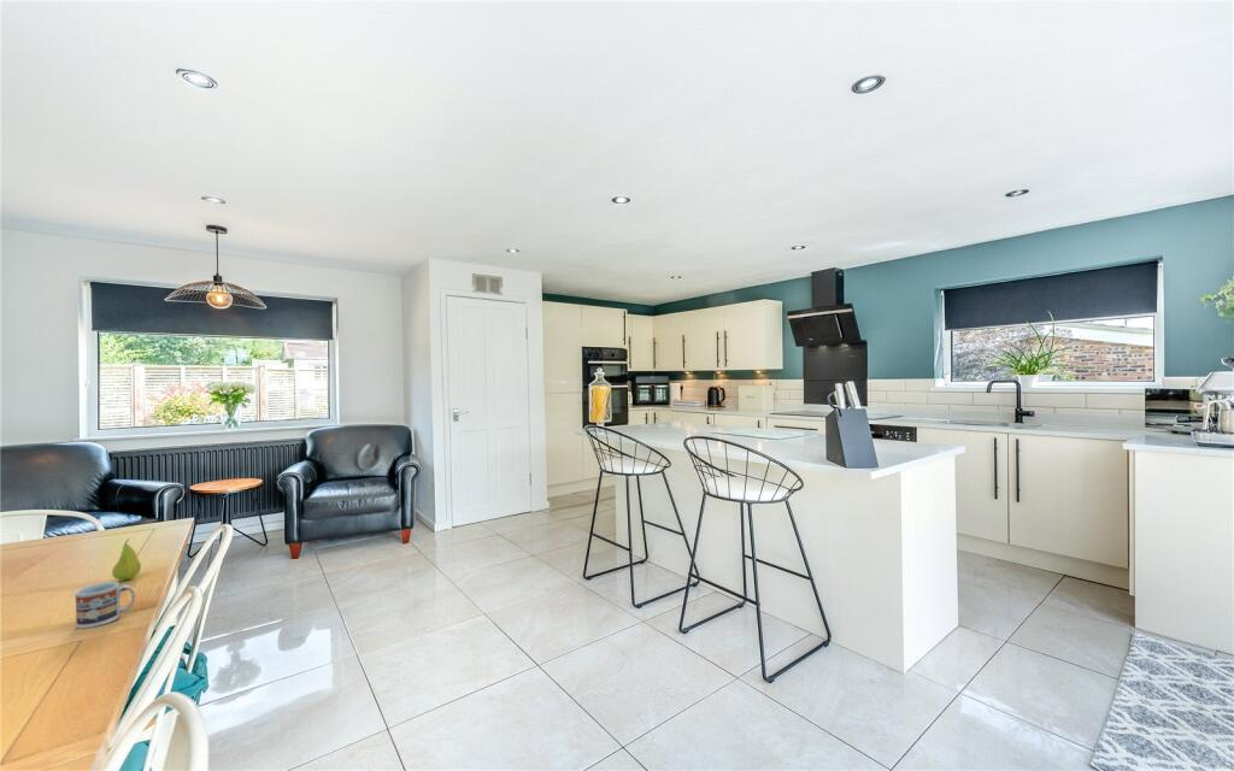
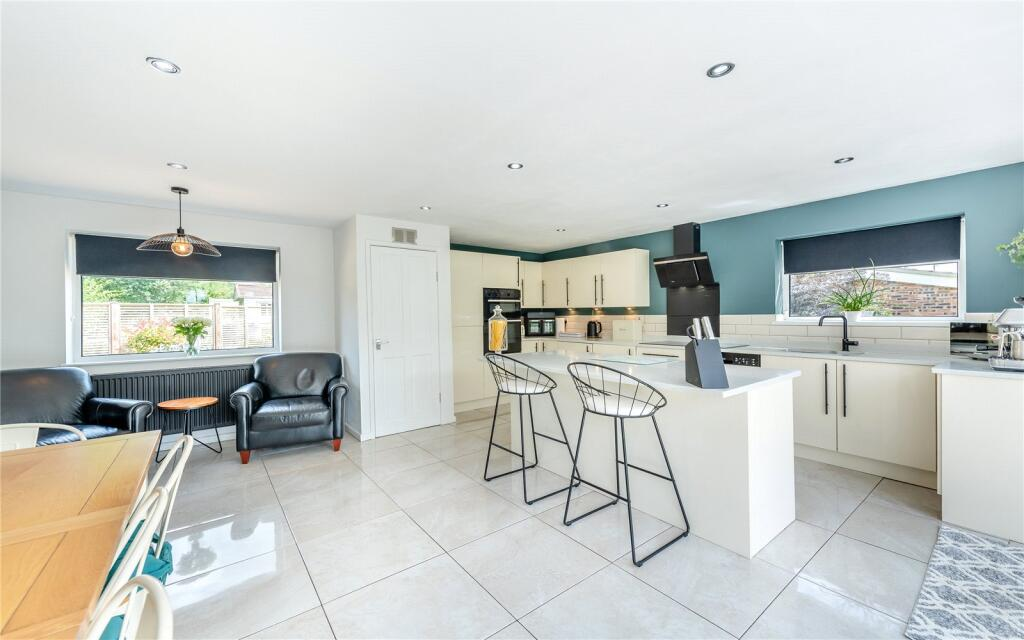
- cup [74,581,137,630]
- fruit [111,537,142,582]
